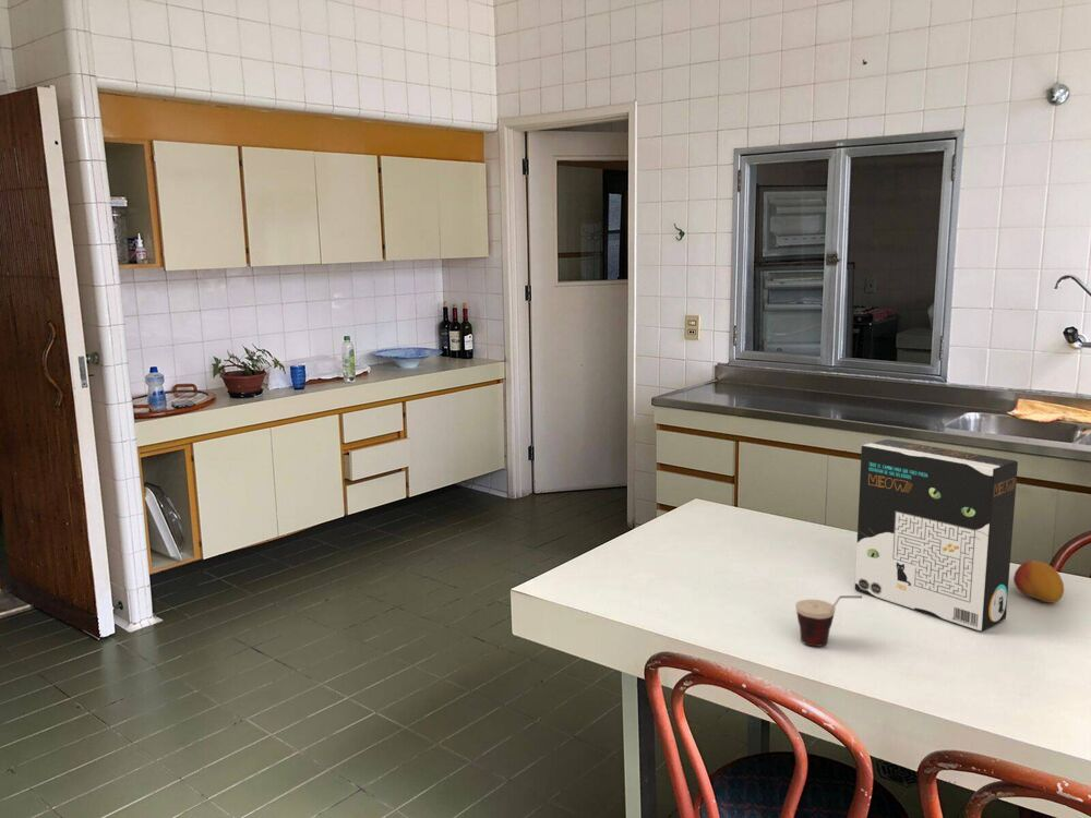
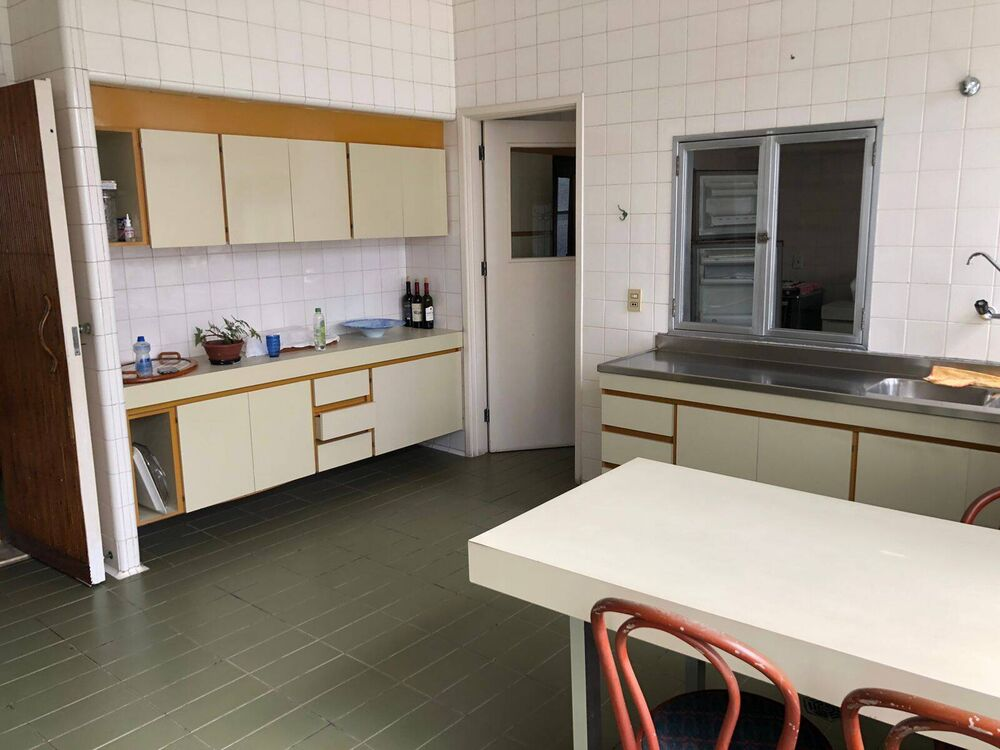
- cup [794,594,863,648]
- fruit [1012,560,1065,604]
- cereal box [854,438,1019,631]
